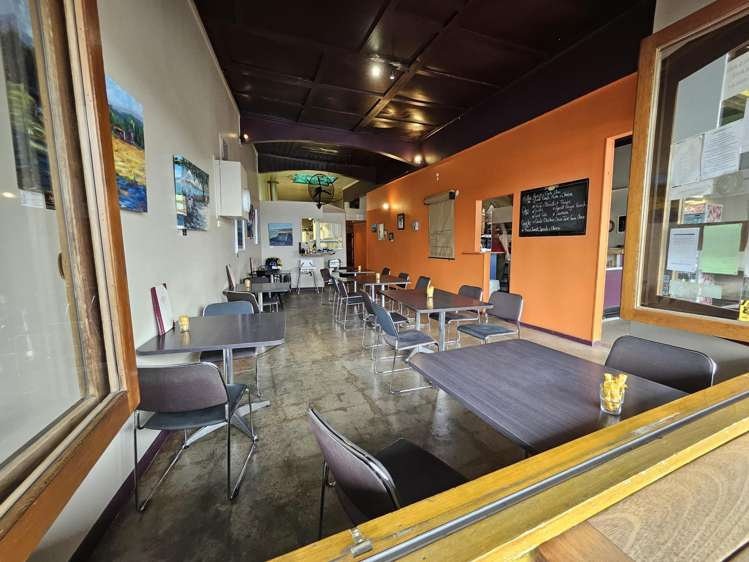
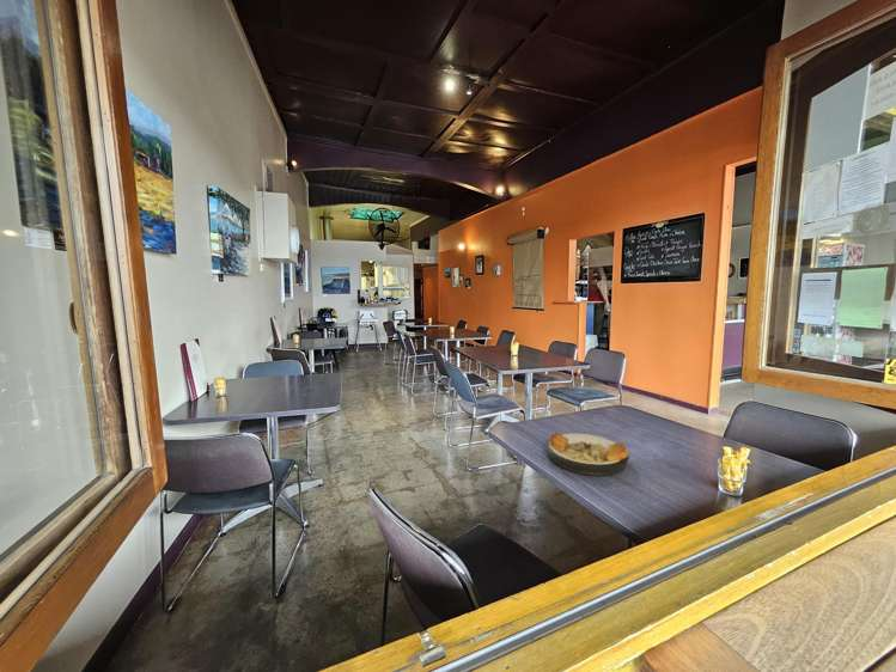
+ plate [544,432,630,477]
